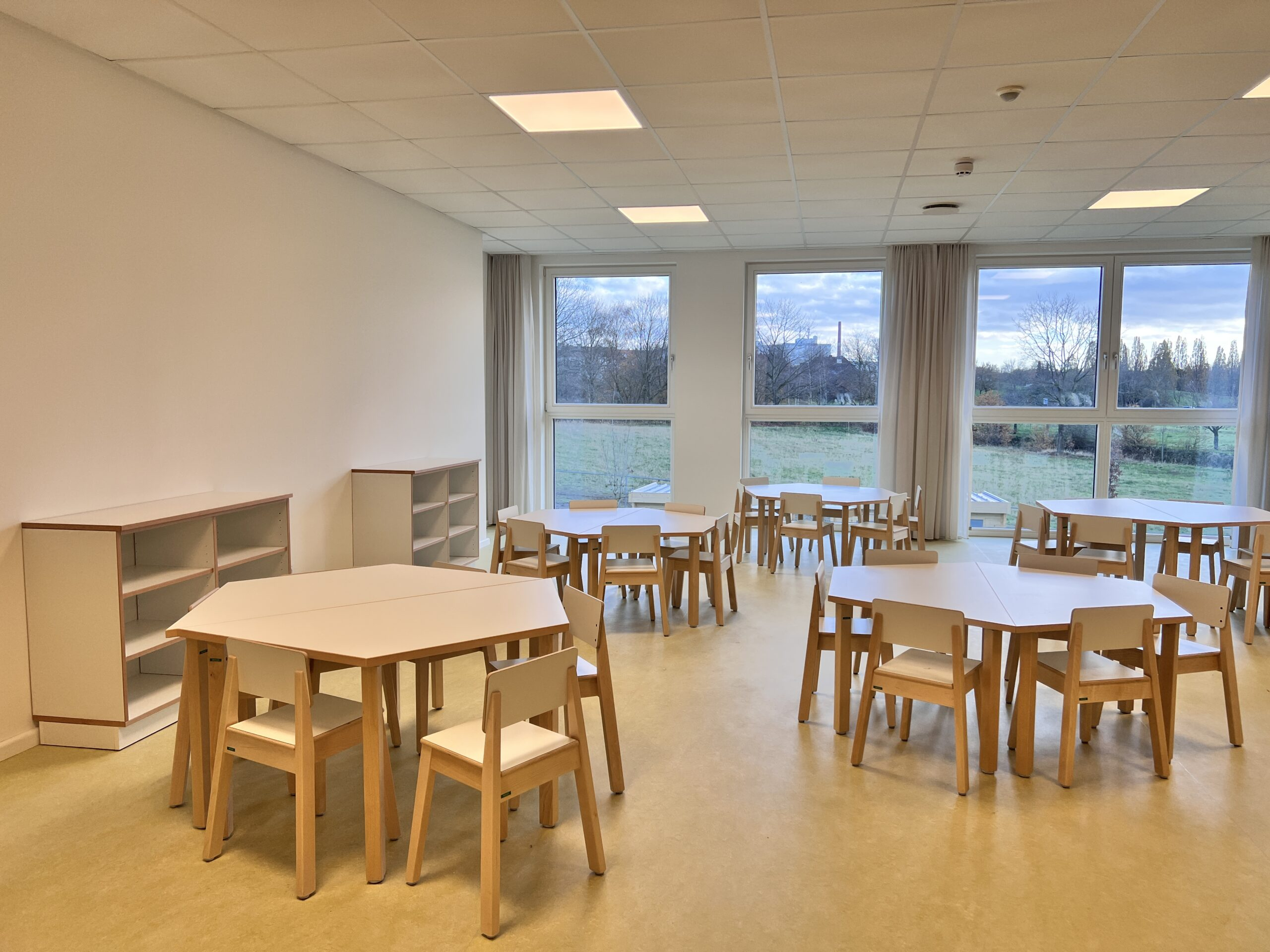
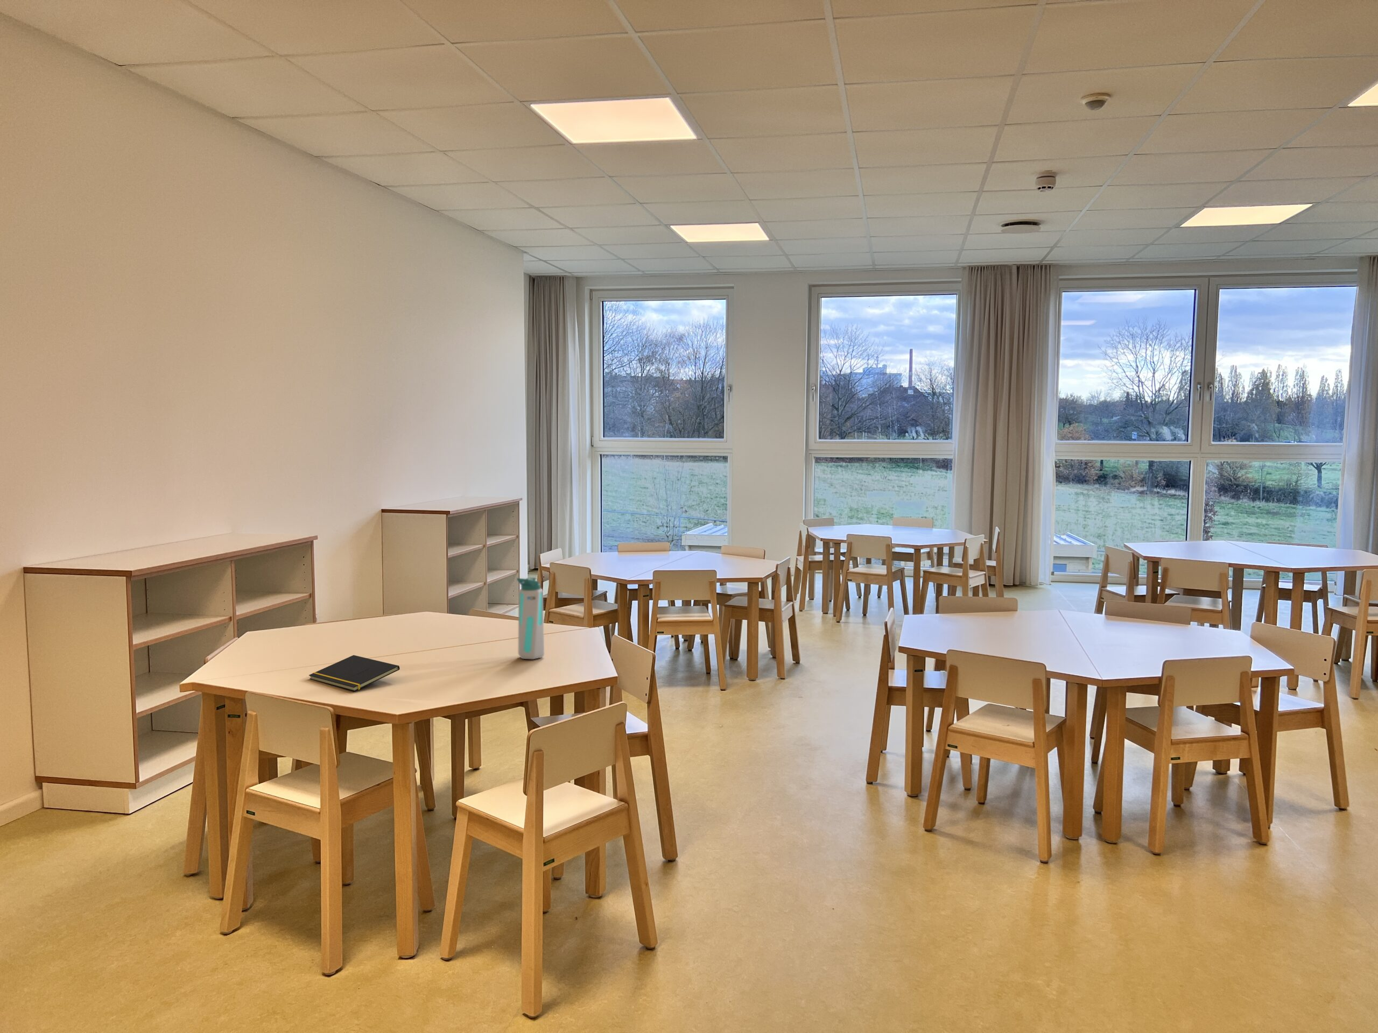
+ notepad [308,654,400,692]
+ water bottle [516,577,545,660]
